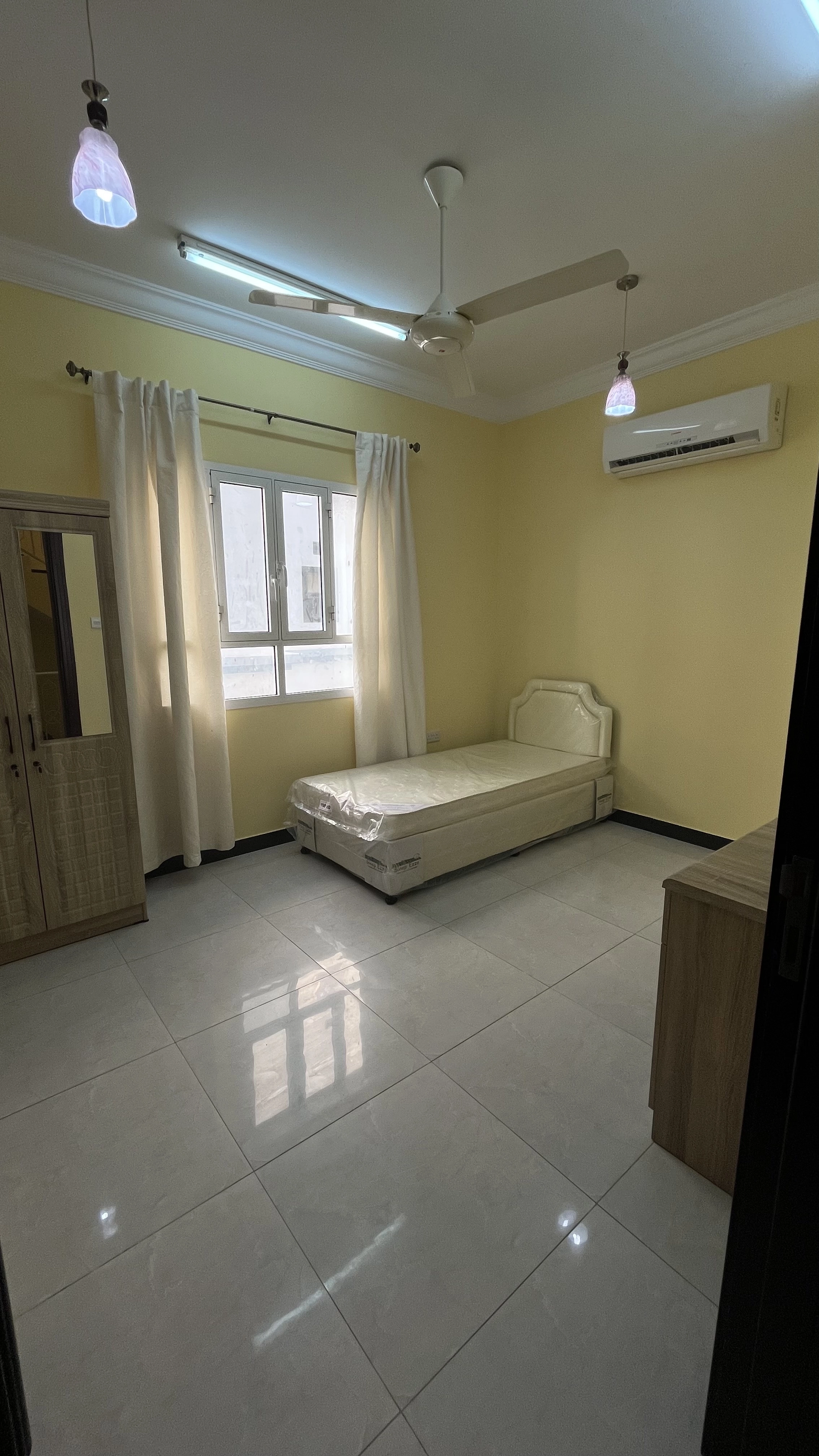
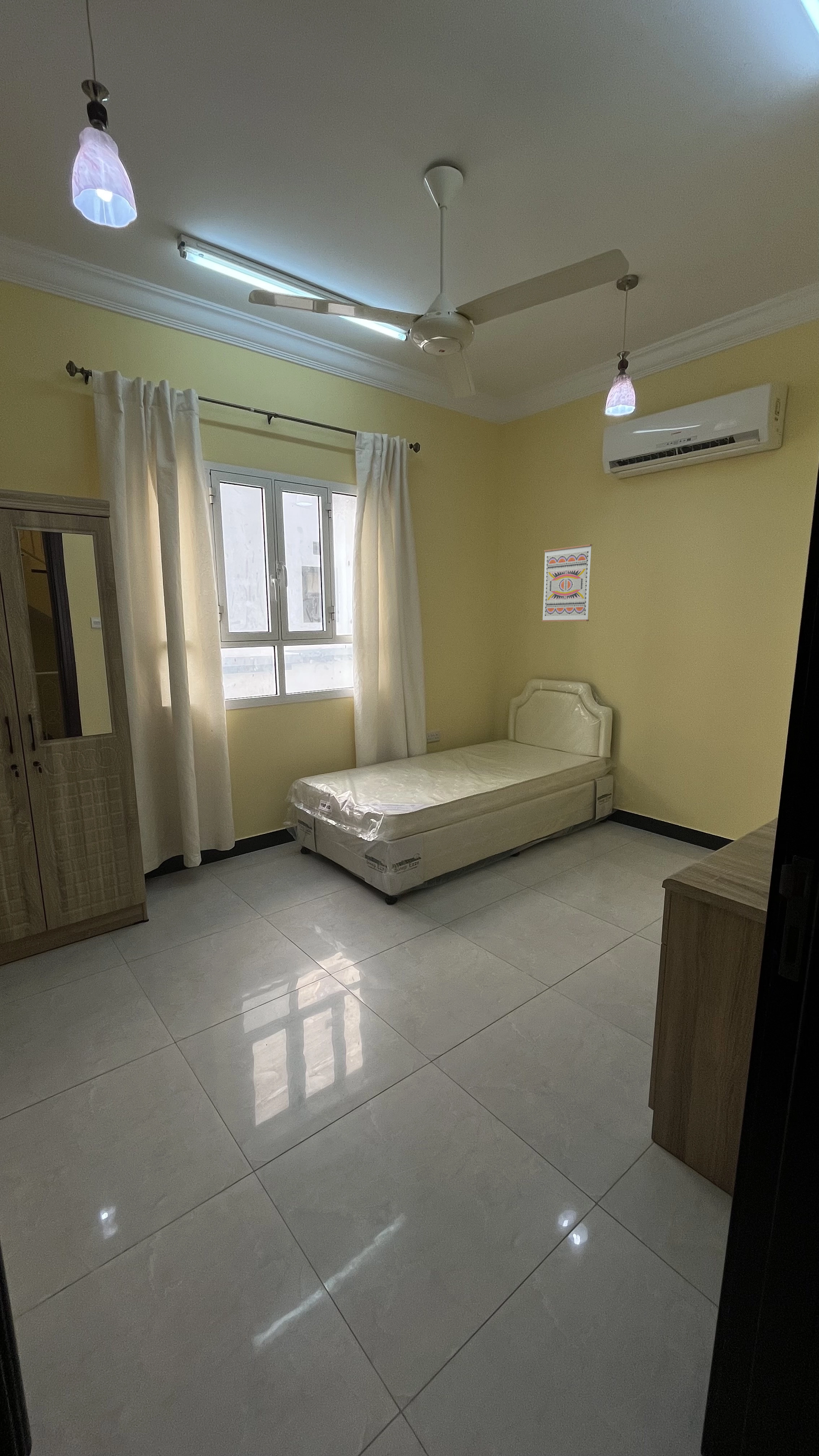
+ wall art [541,544,593,622]
